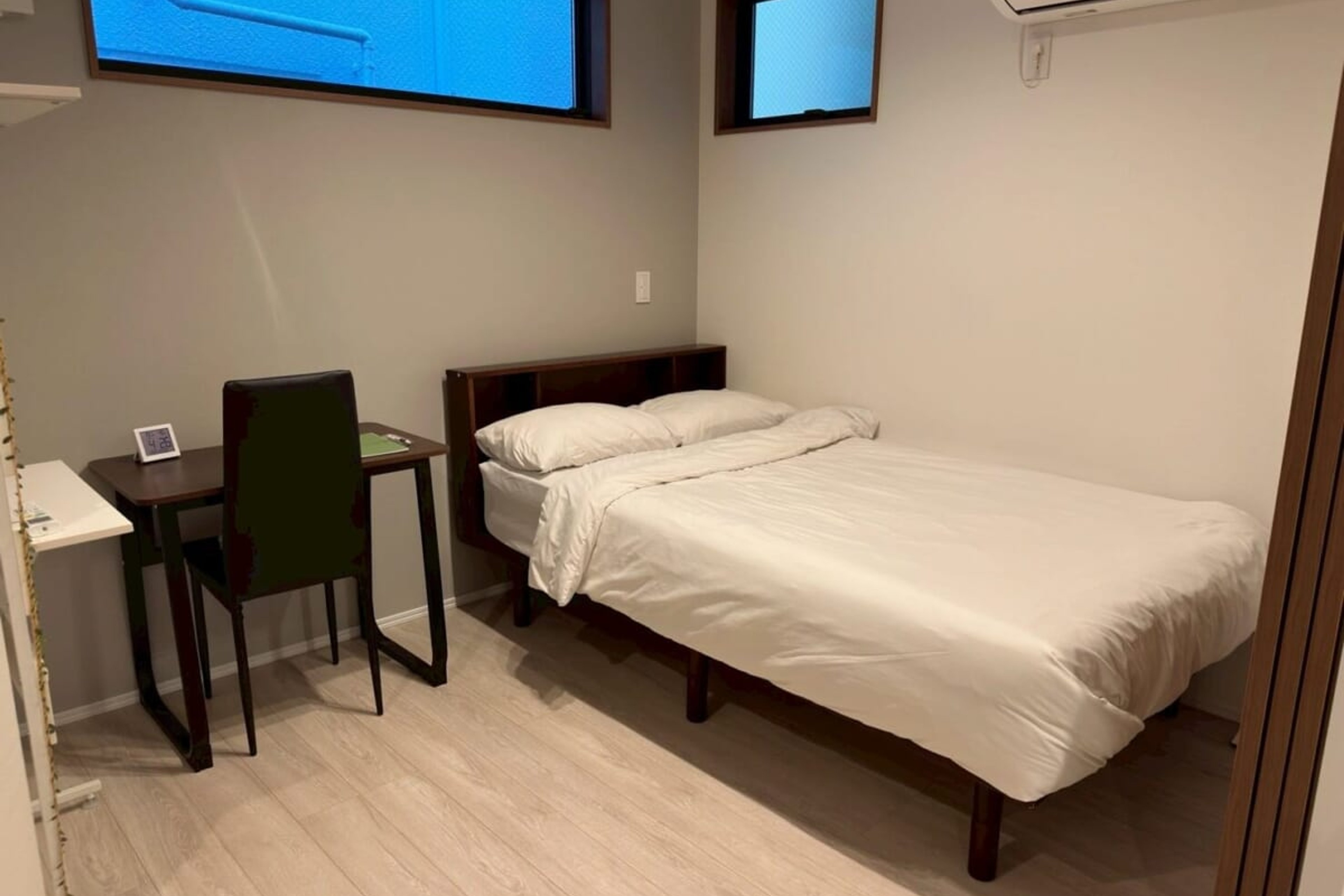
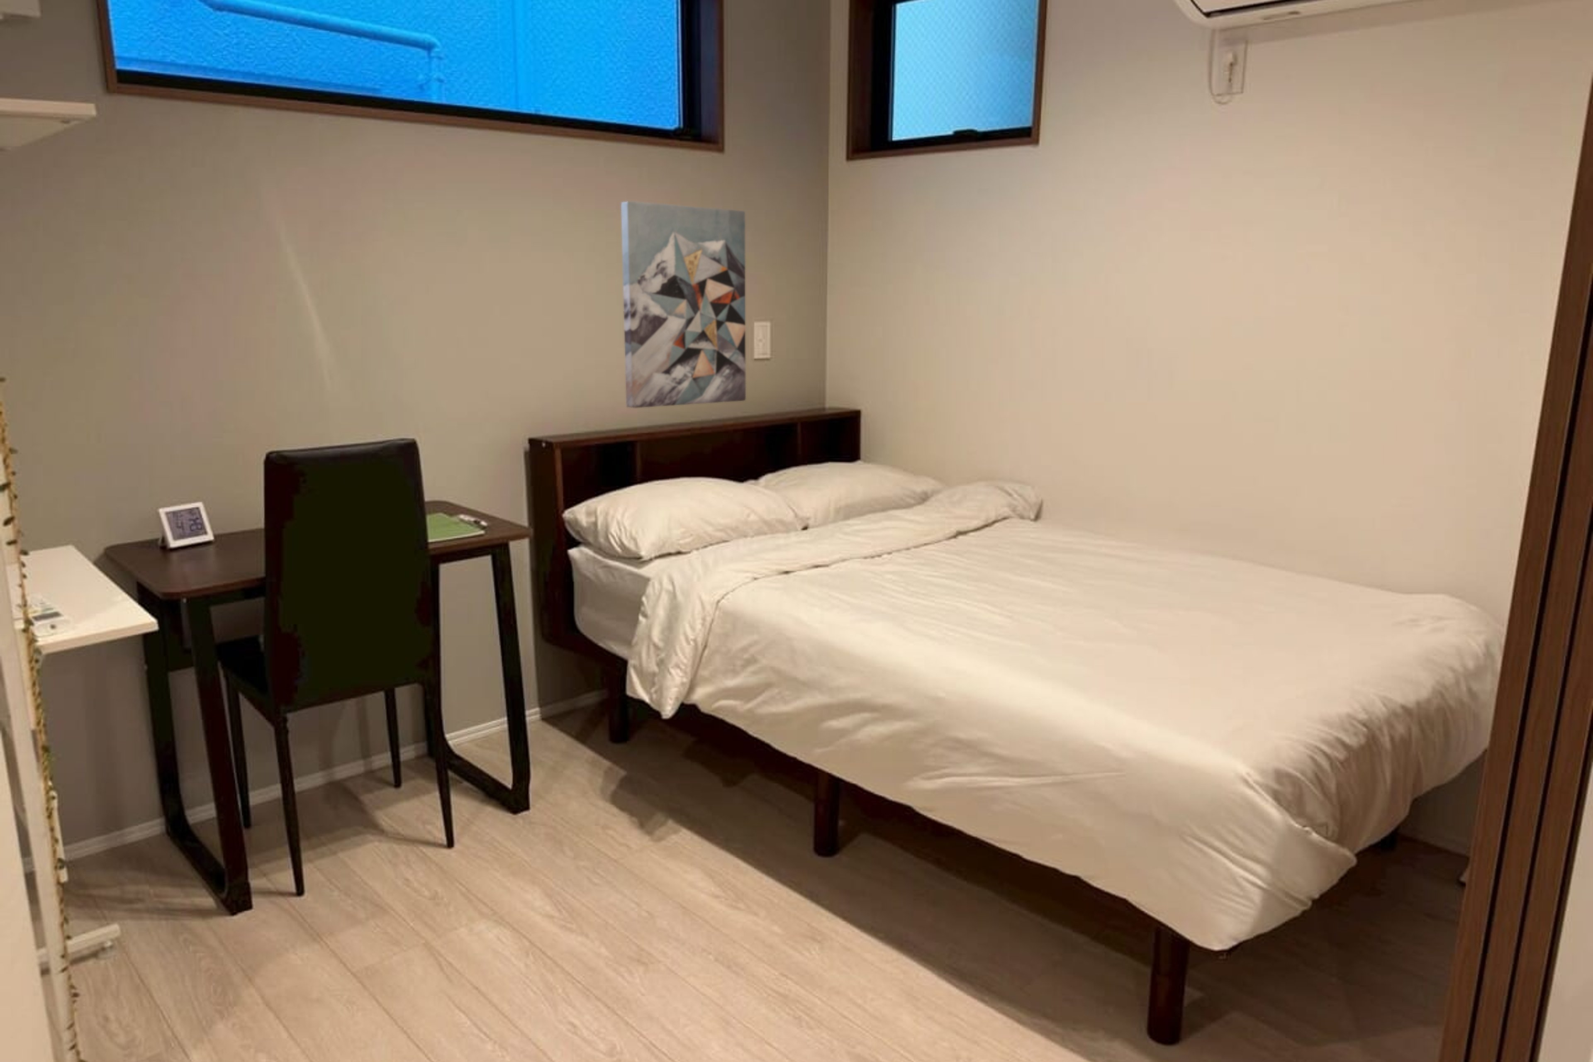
+ wall art [621,200,747,409]
